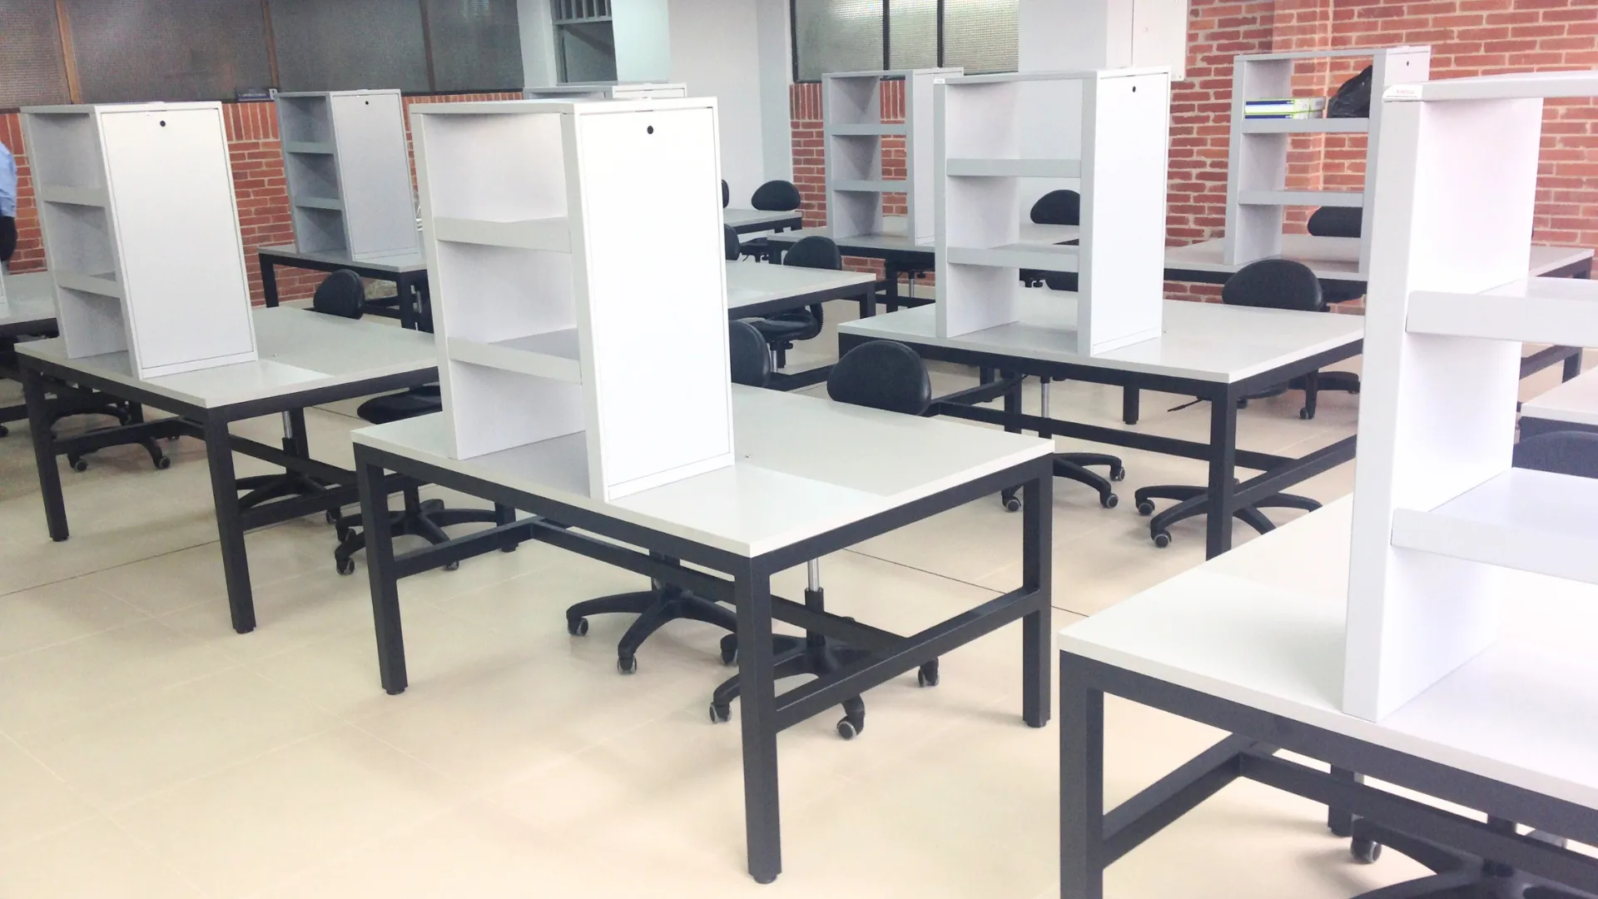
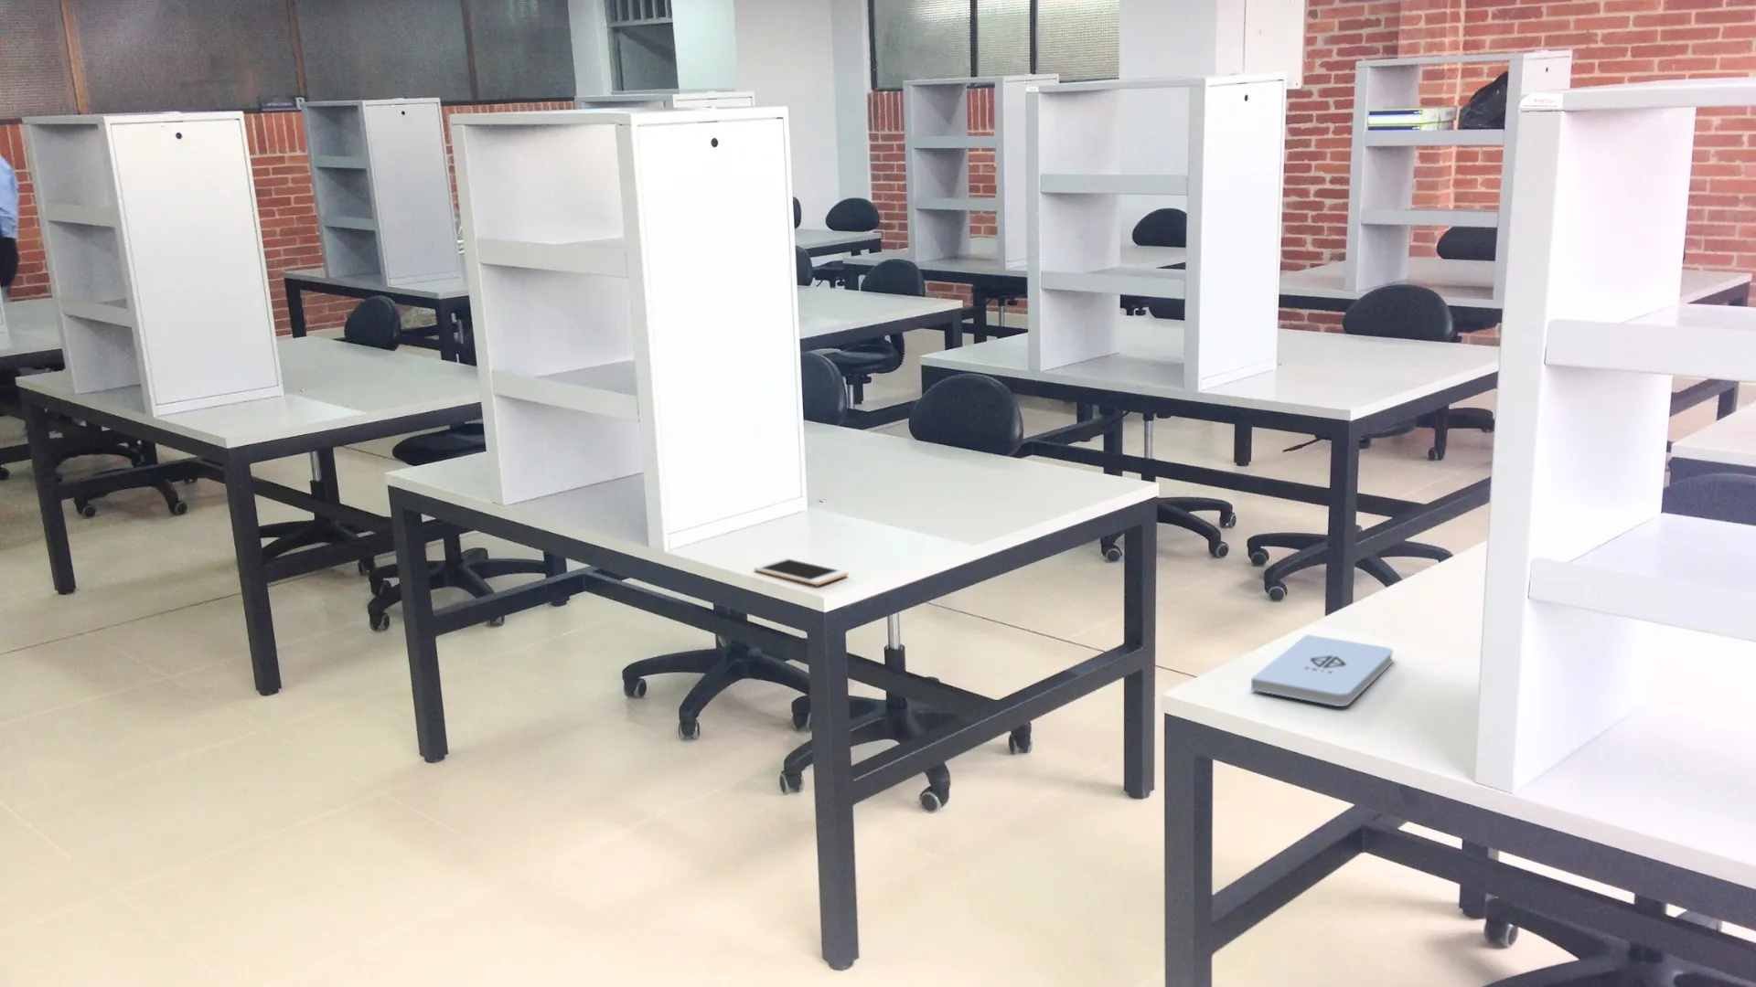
+ notepad [1251,634,1394,707]
+ cell phone [753,558,849,586]
